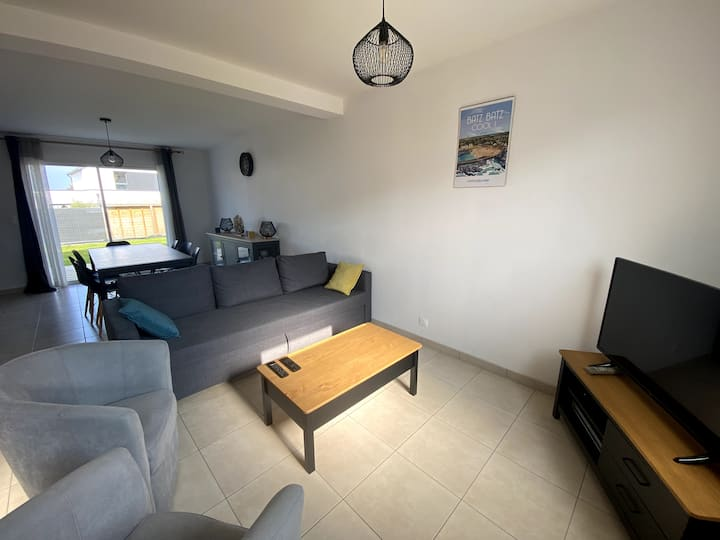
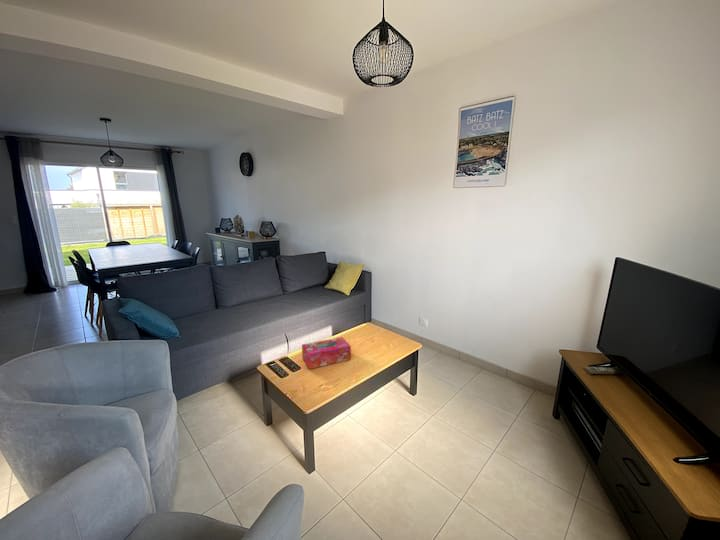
+ tissue box [301,336,352,370]
